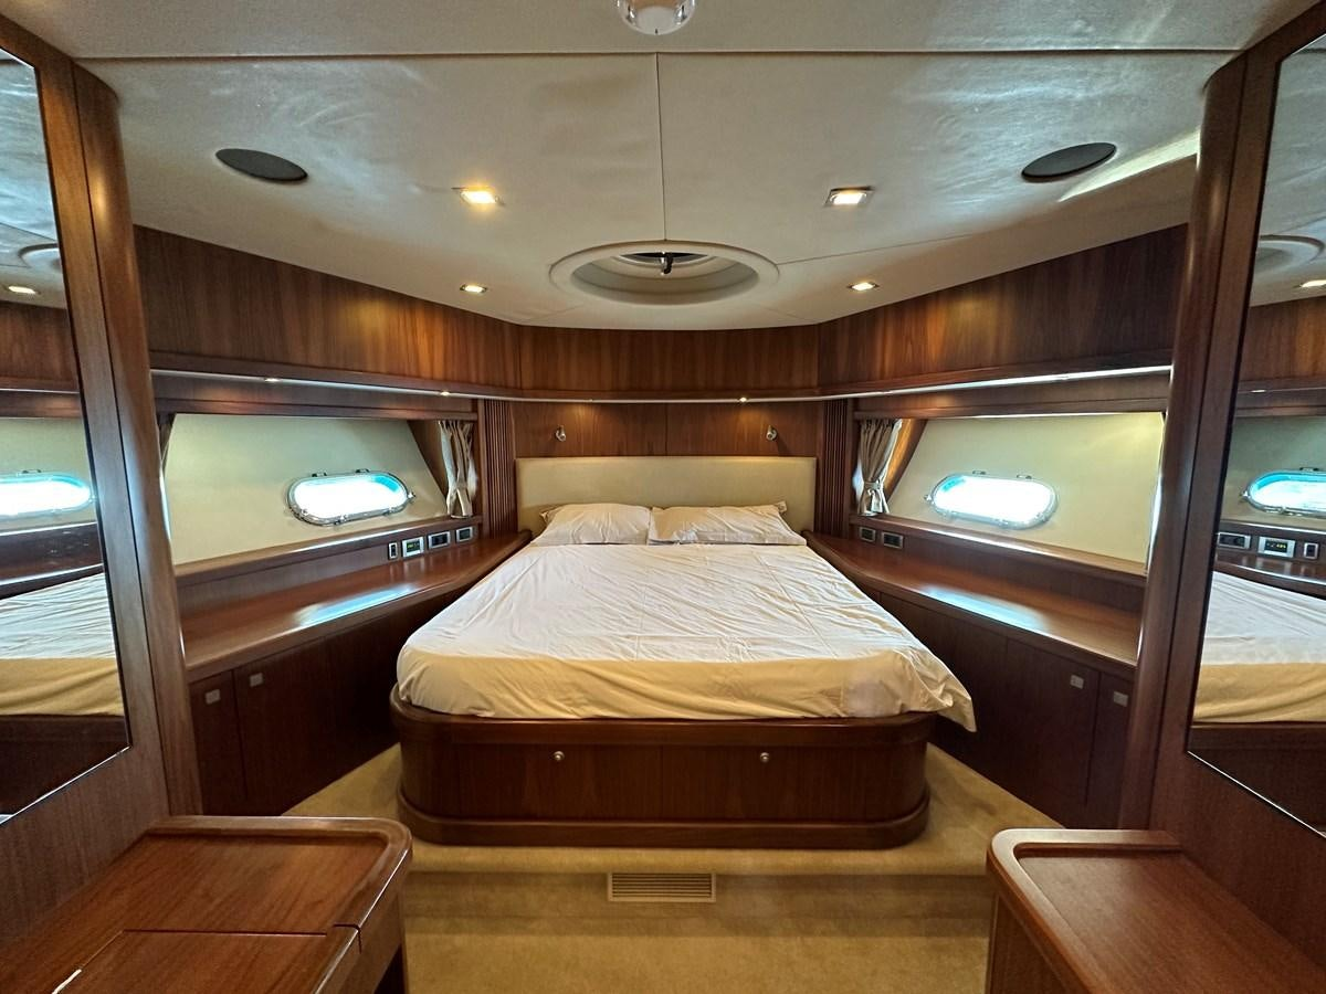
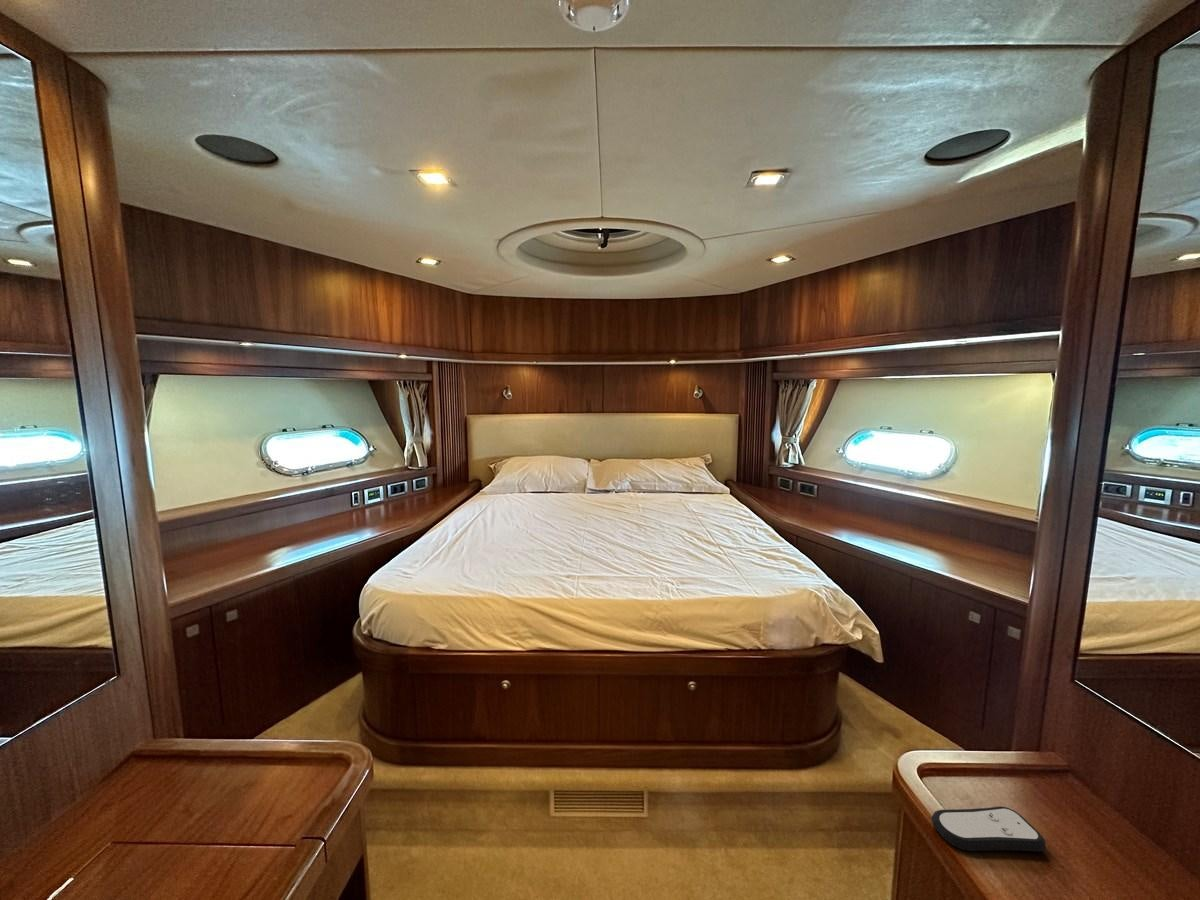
+ remote control [930,806,1047,853]
